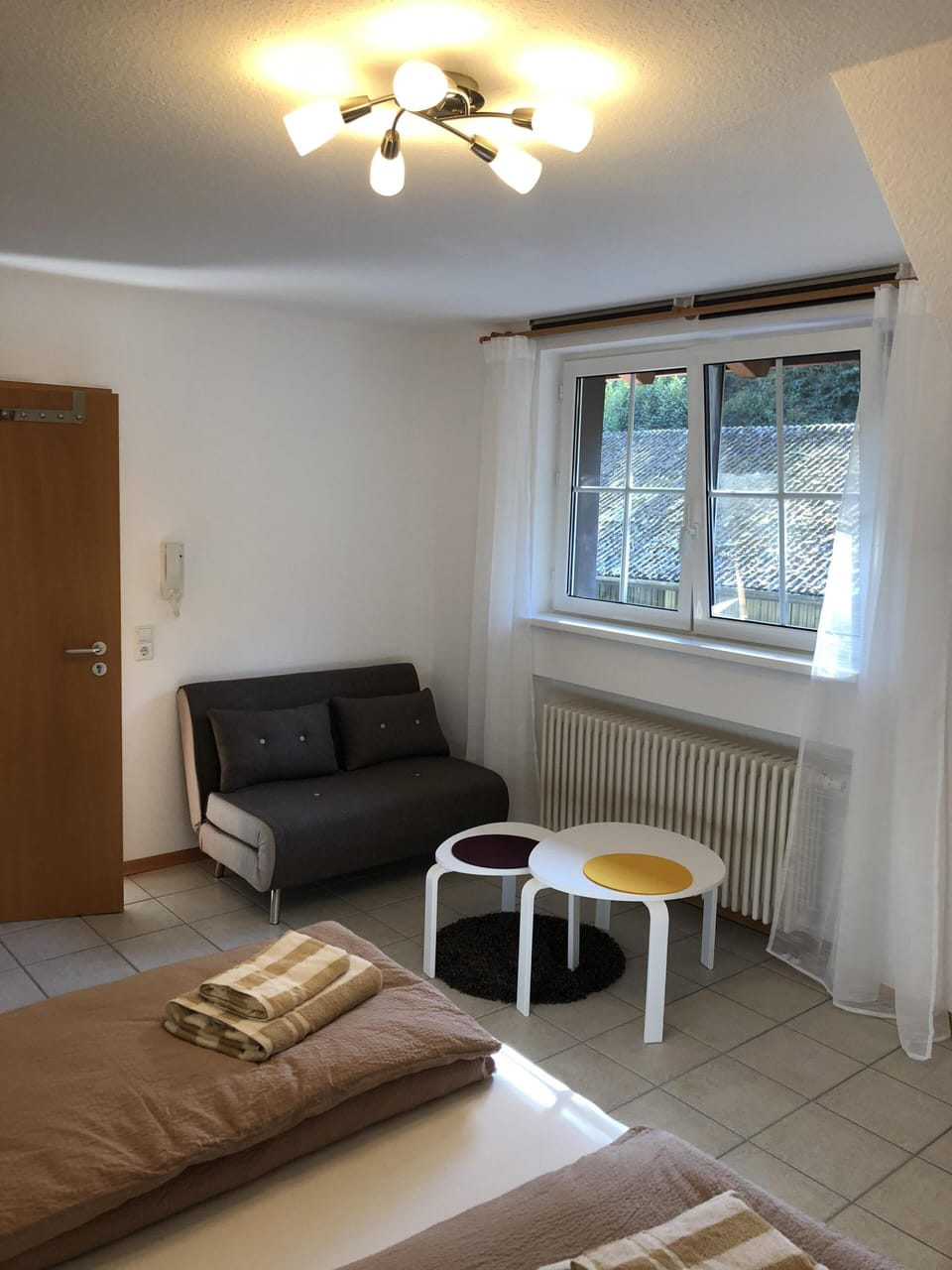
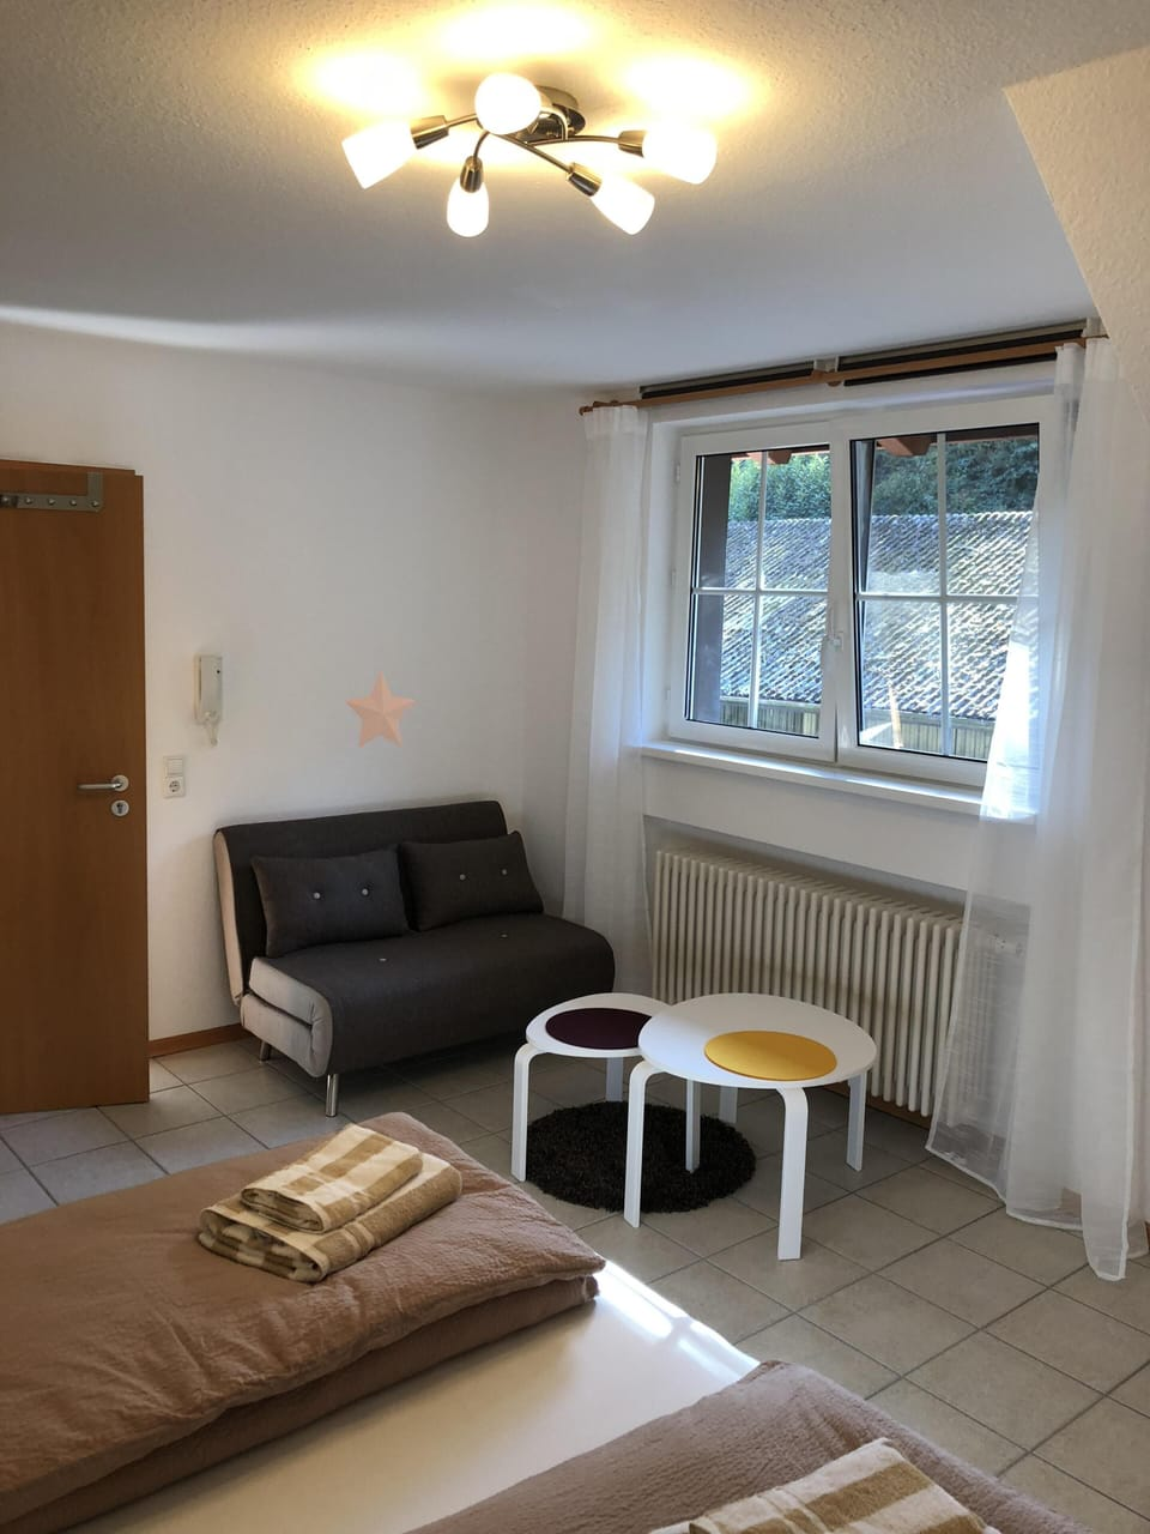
+ decorative star [344,670,416,749]
